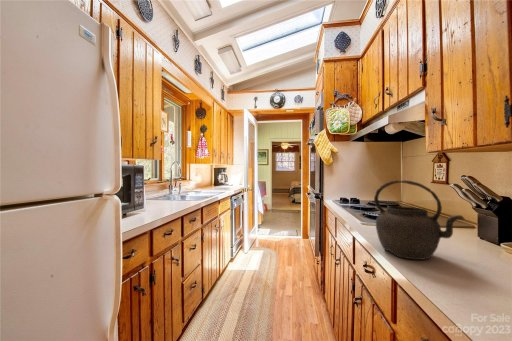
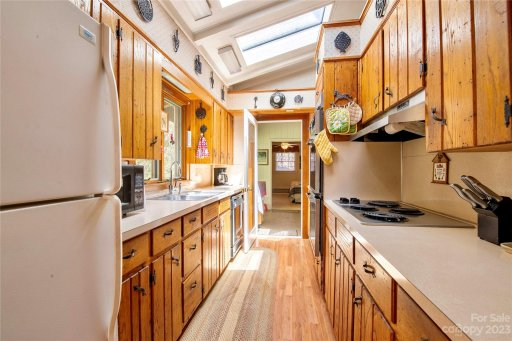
- kettle [373,179,466,261]
